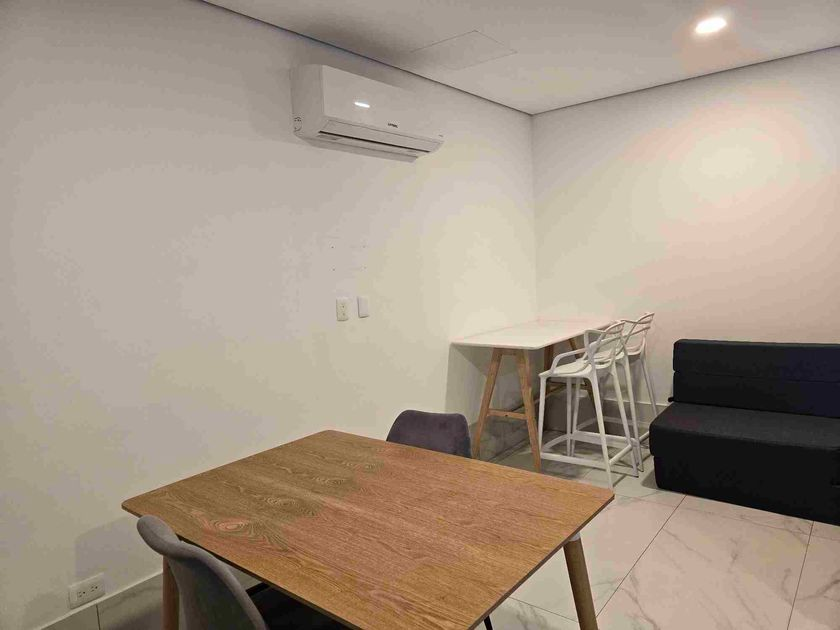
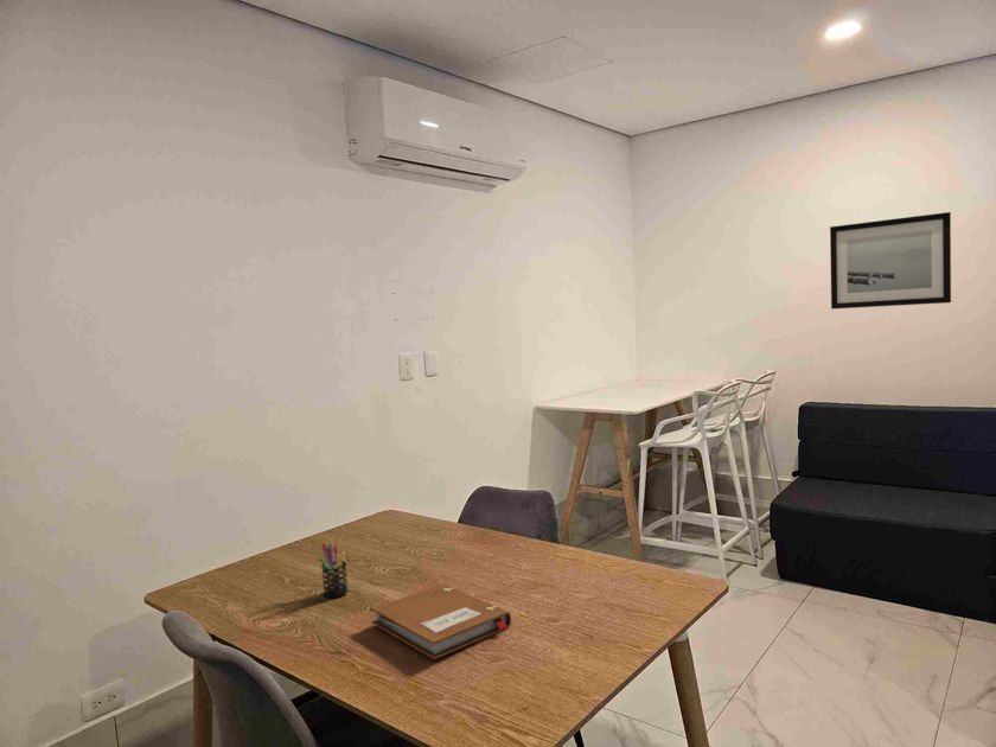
+ pen holder [318,542,349,599]
+ wall art [829,211,952,311]
+ notebook [370,583,512,660]
